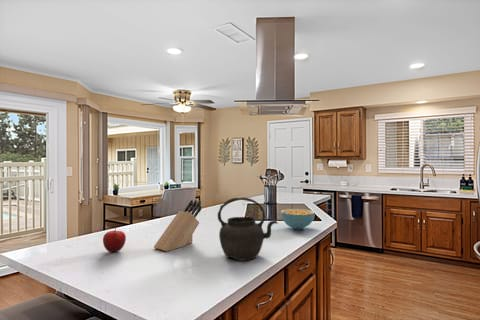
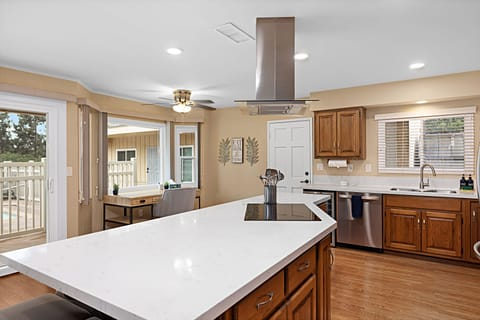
- kettle [217,196,279,262]
- fruit [102,227,127,253]
- knife block [153,199,202,252]
- cereal bowl [280,208,316,230]
